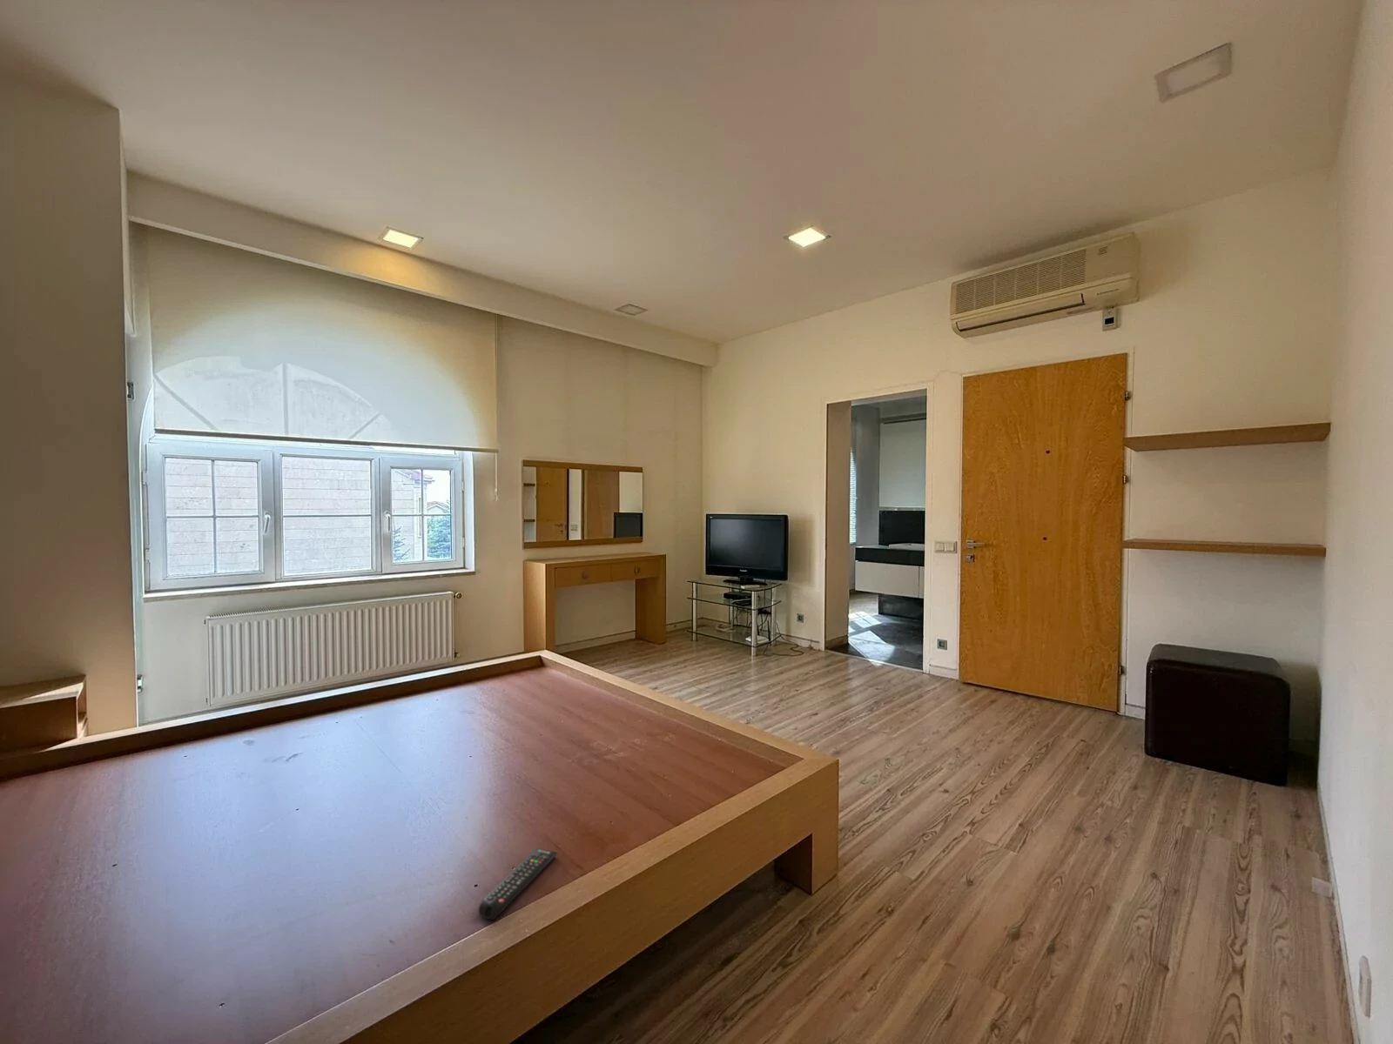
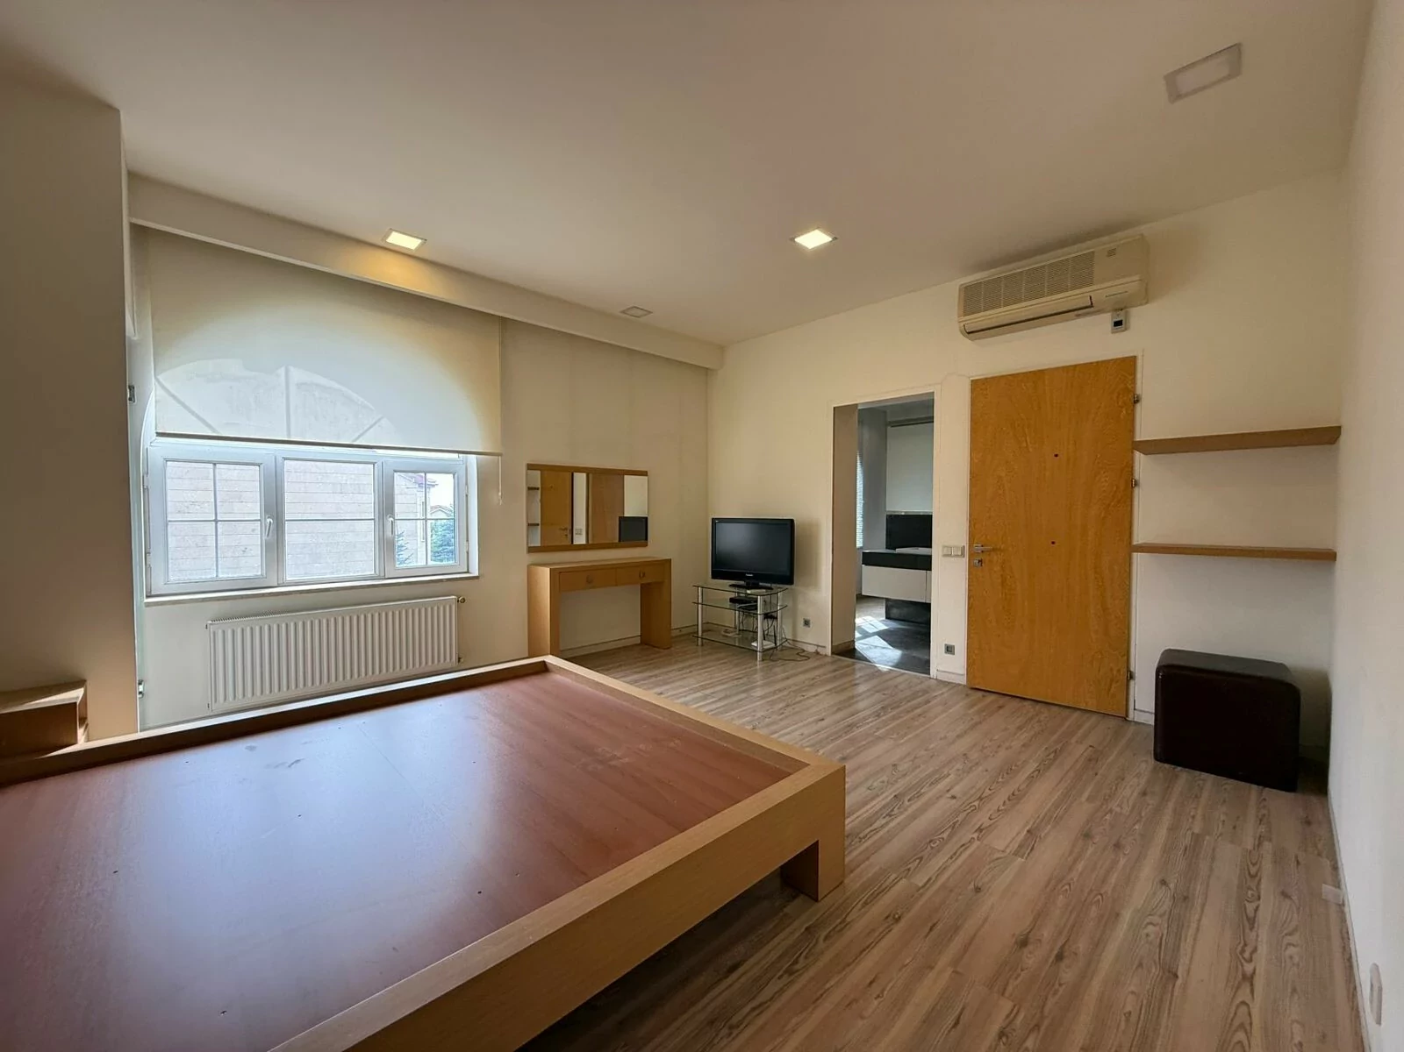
- remote control [478,848,558,921]
